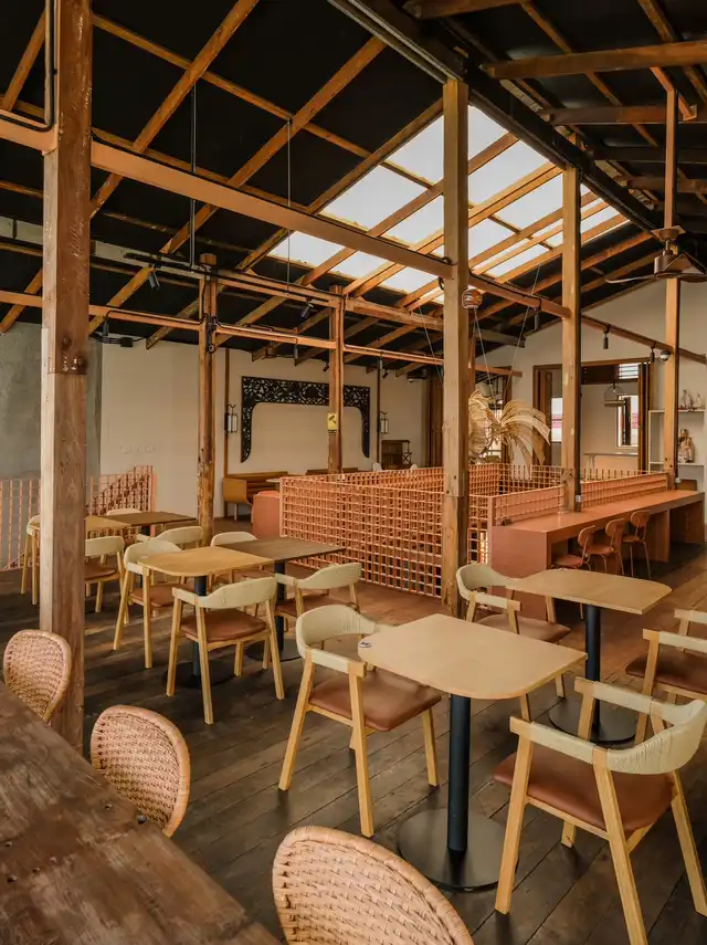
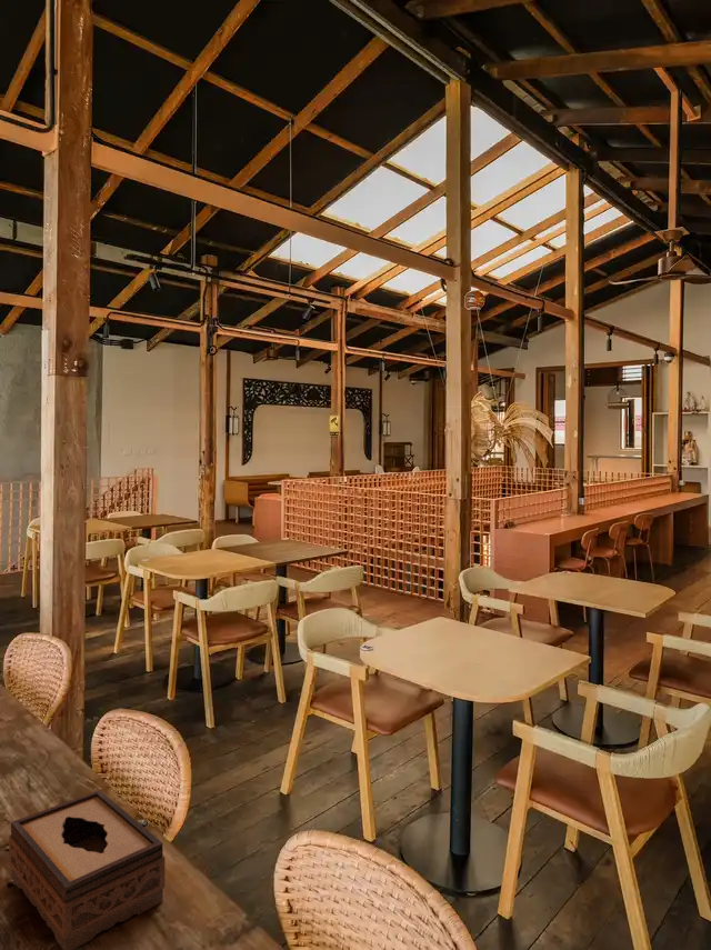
+ tissue box [8,789,166,950]
